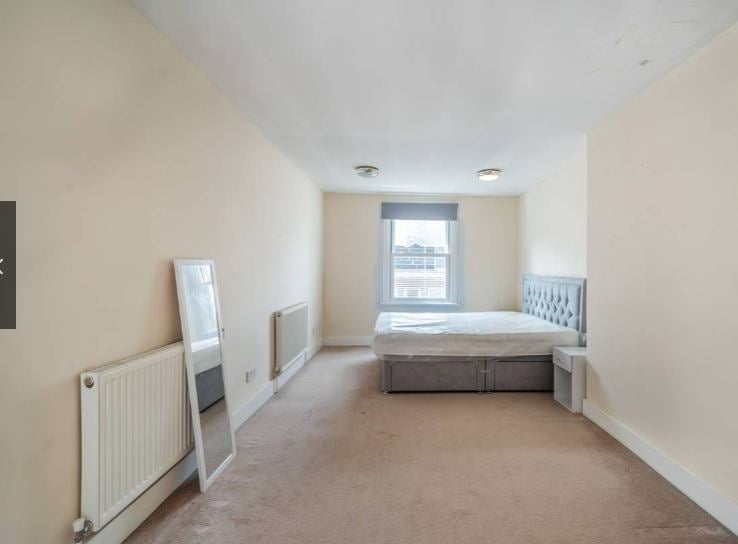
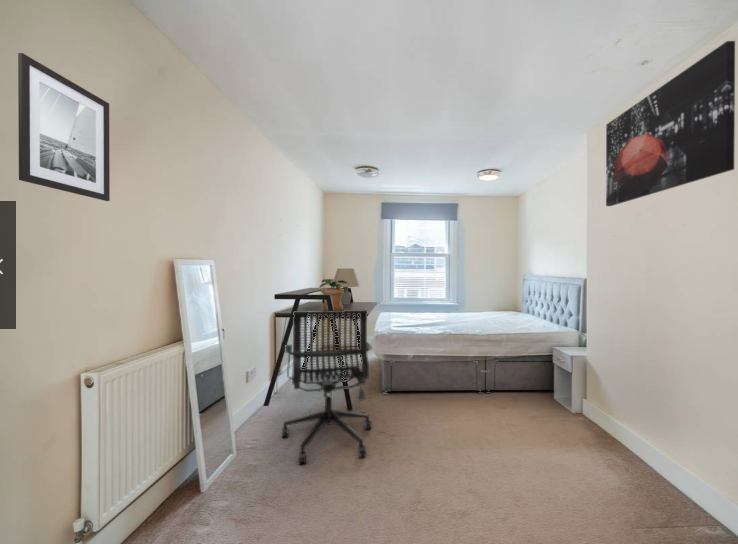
+ wall art [17,52,111,202]
+ potted plant [318,278,348,311]
+ office chair [281,309,373,465]
+ wall art [605,40,736,207]
+ desk [262,287,379,411]
+ table lamp [333,268,360,304]
